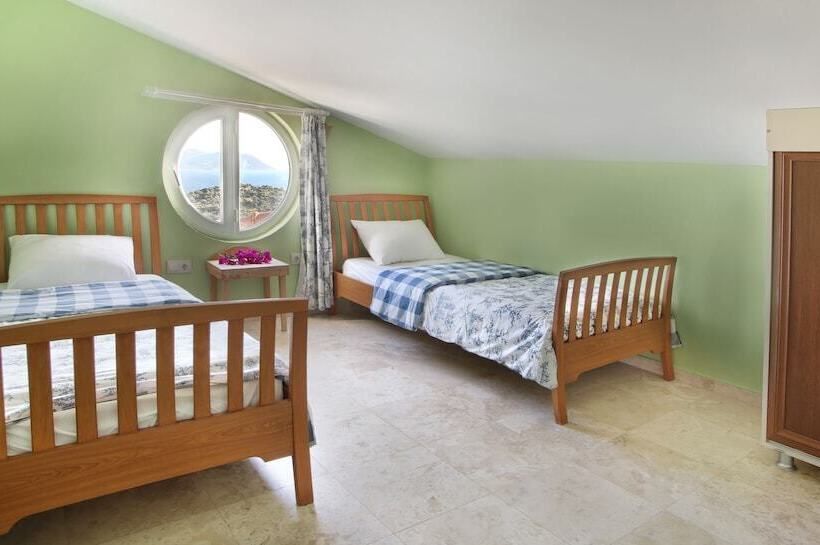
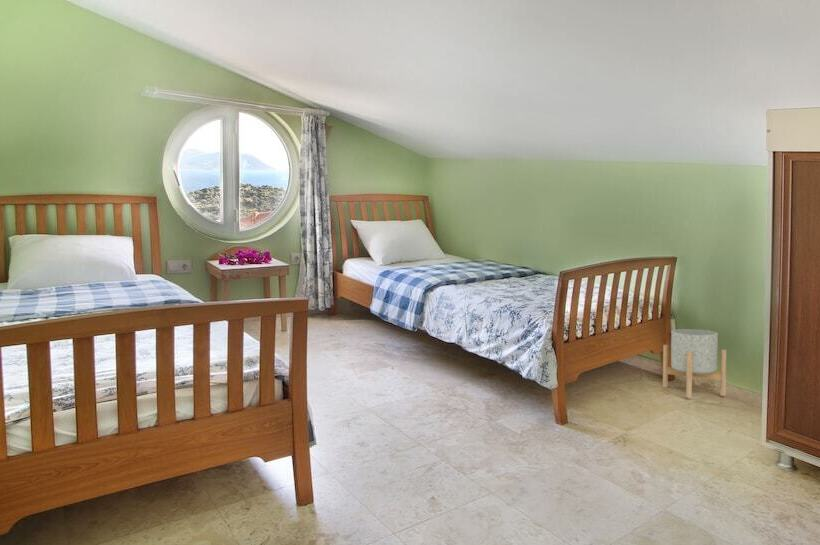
+ planter [662,328,727,399]
